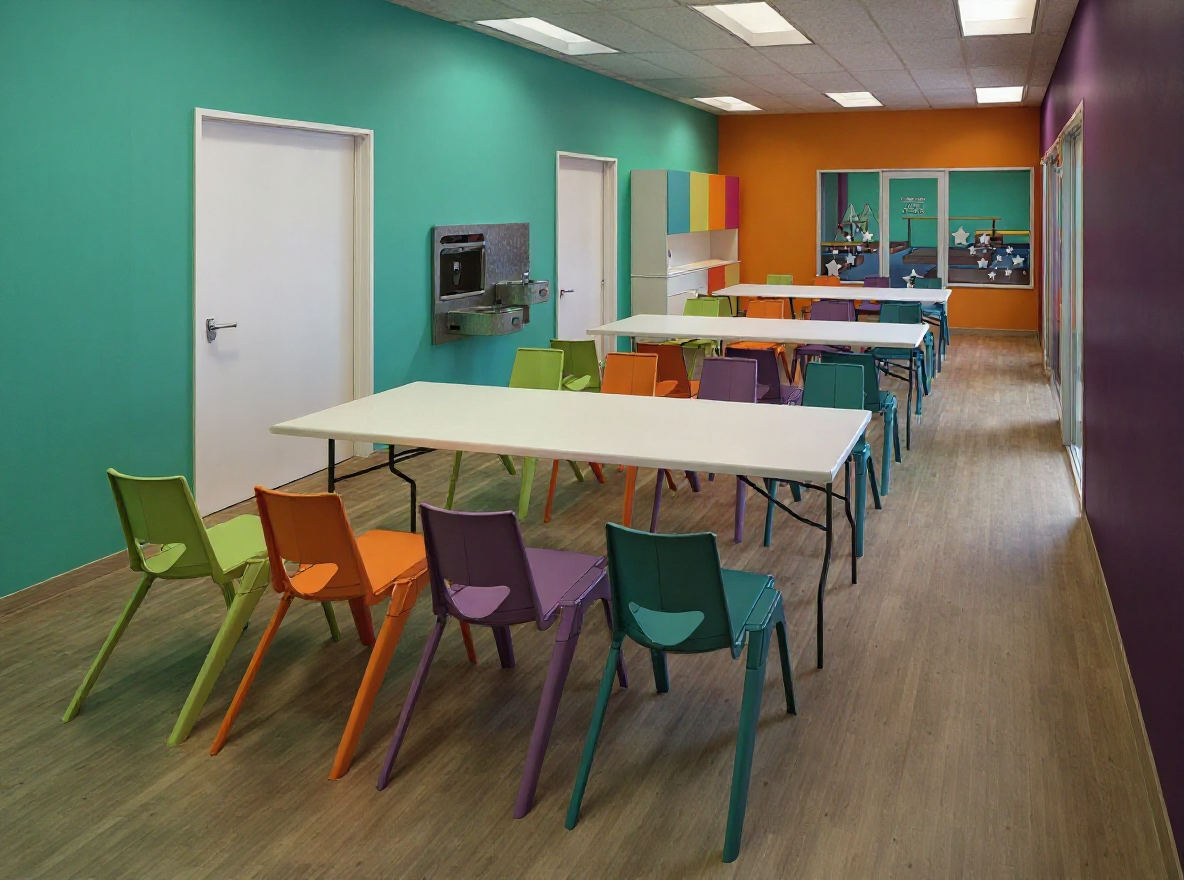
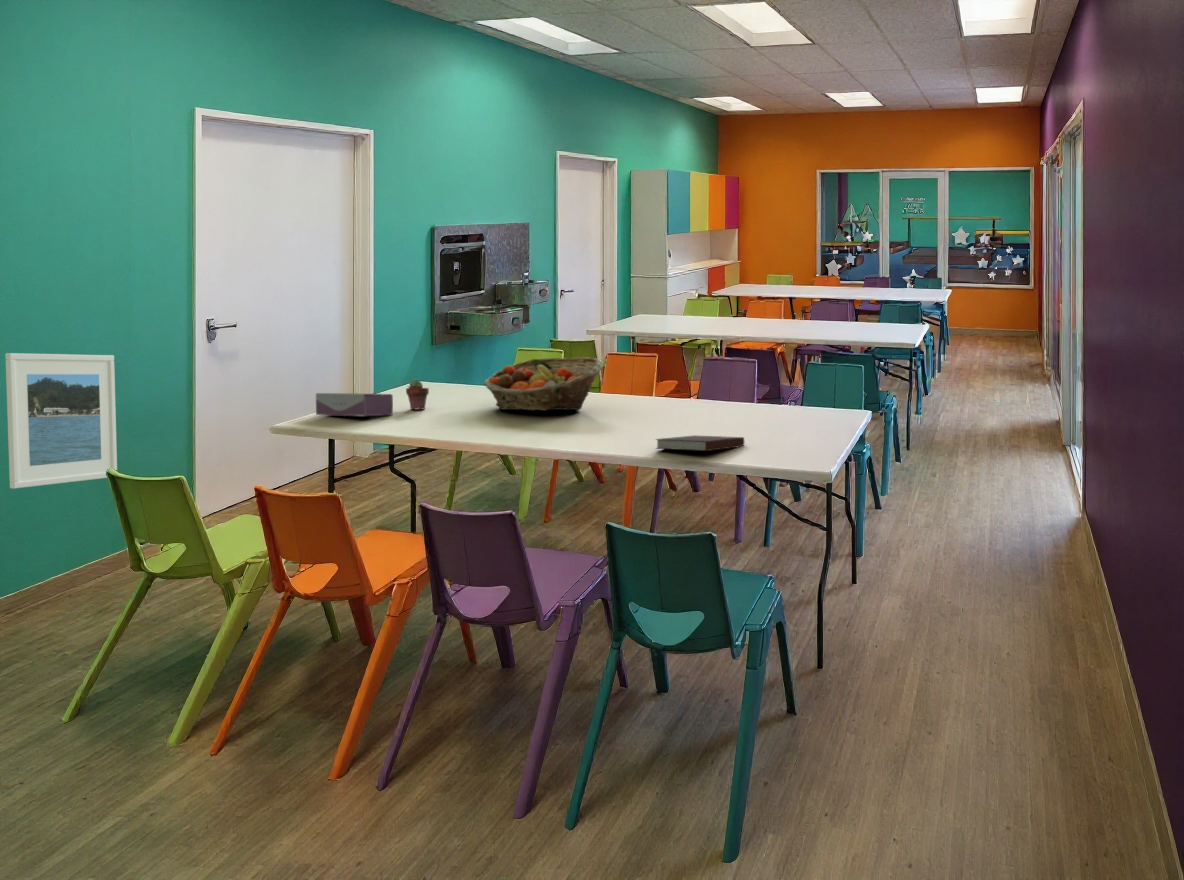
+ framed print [4,352,118,489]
+ potted succulent [405,378,430,411]
+ notebook [654,434,745,452]
+ tissue box [315,392,394,417]
+ fruit basket [483,356,604,412]
